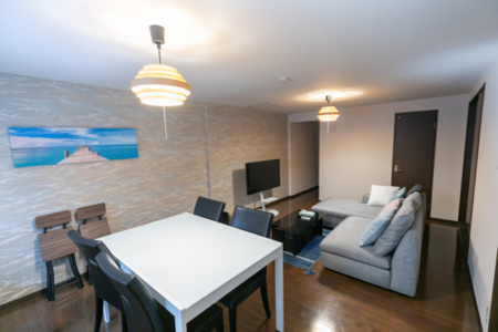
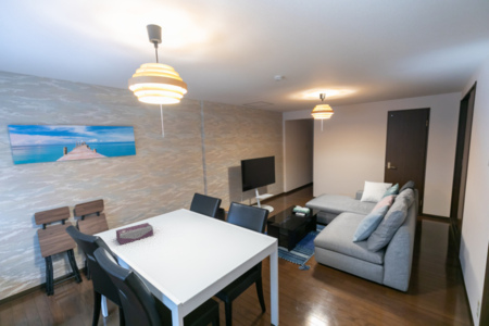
+ tissue box [115,222,154,246]
